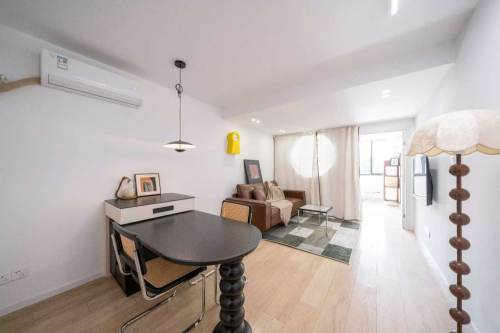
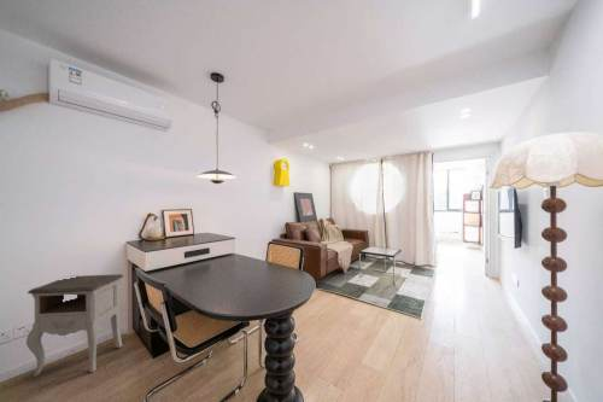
+ nightstand [25,273,124,378]
